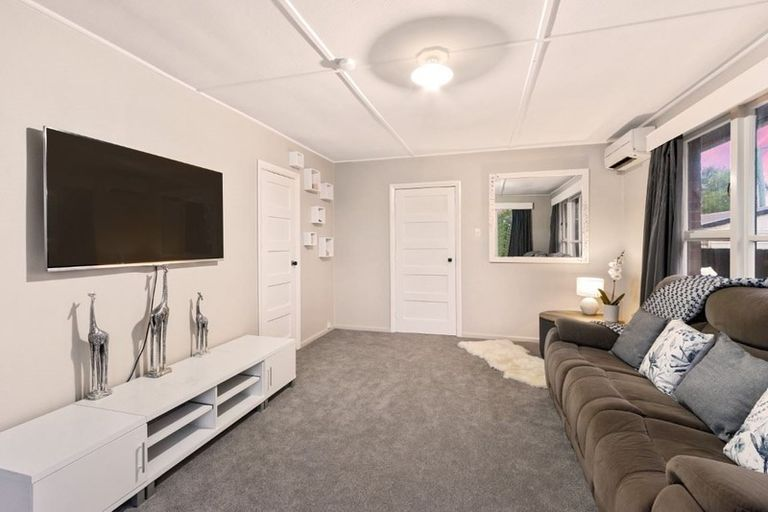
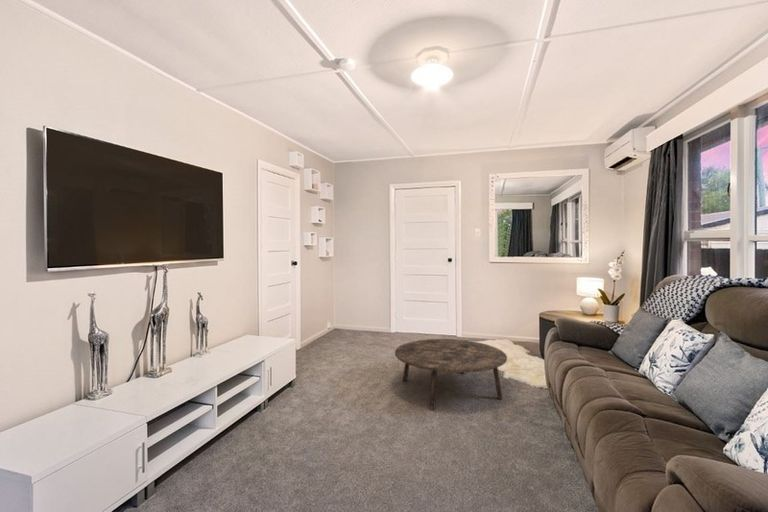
+ coffee table [394,338,508,410]
